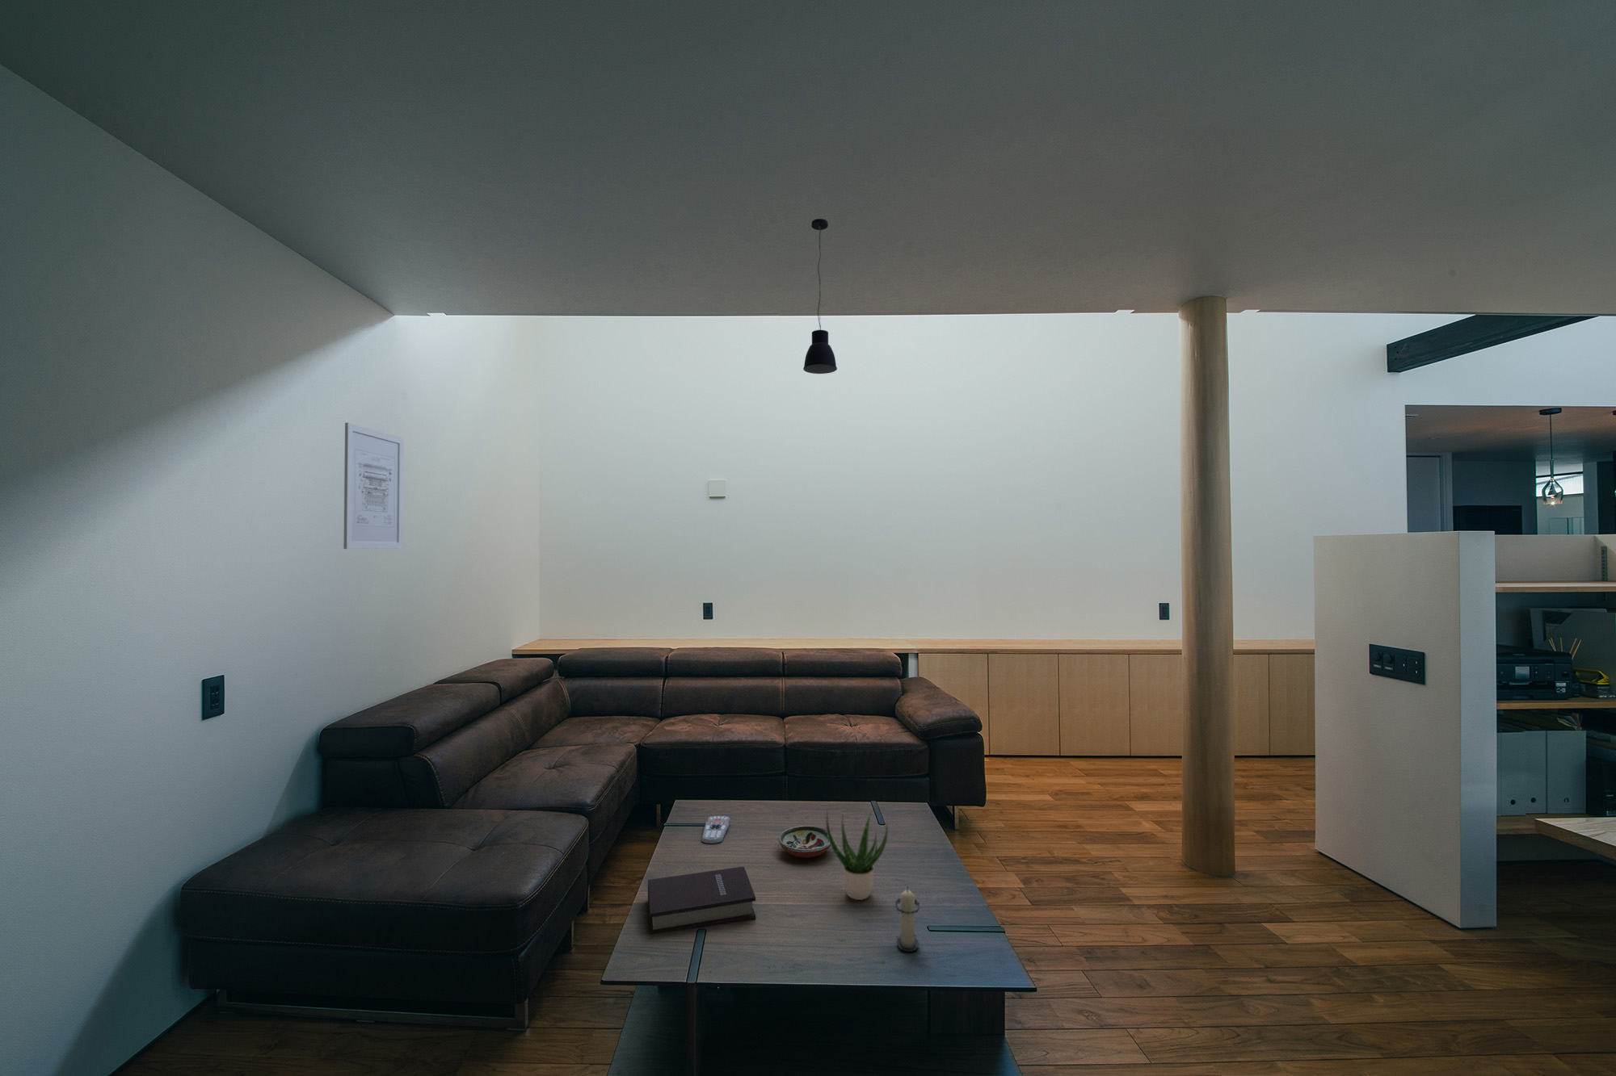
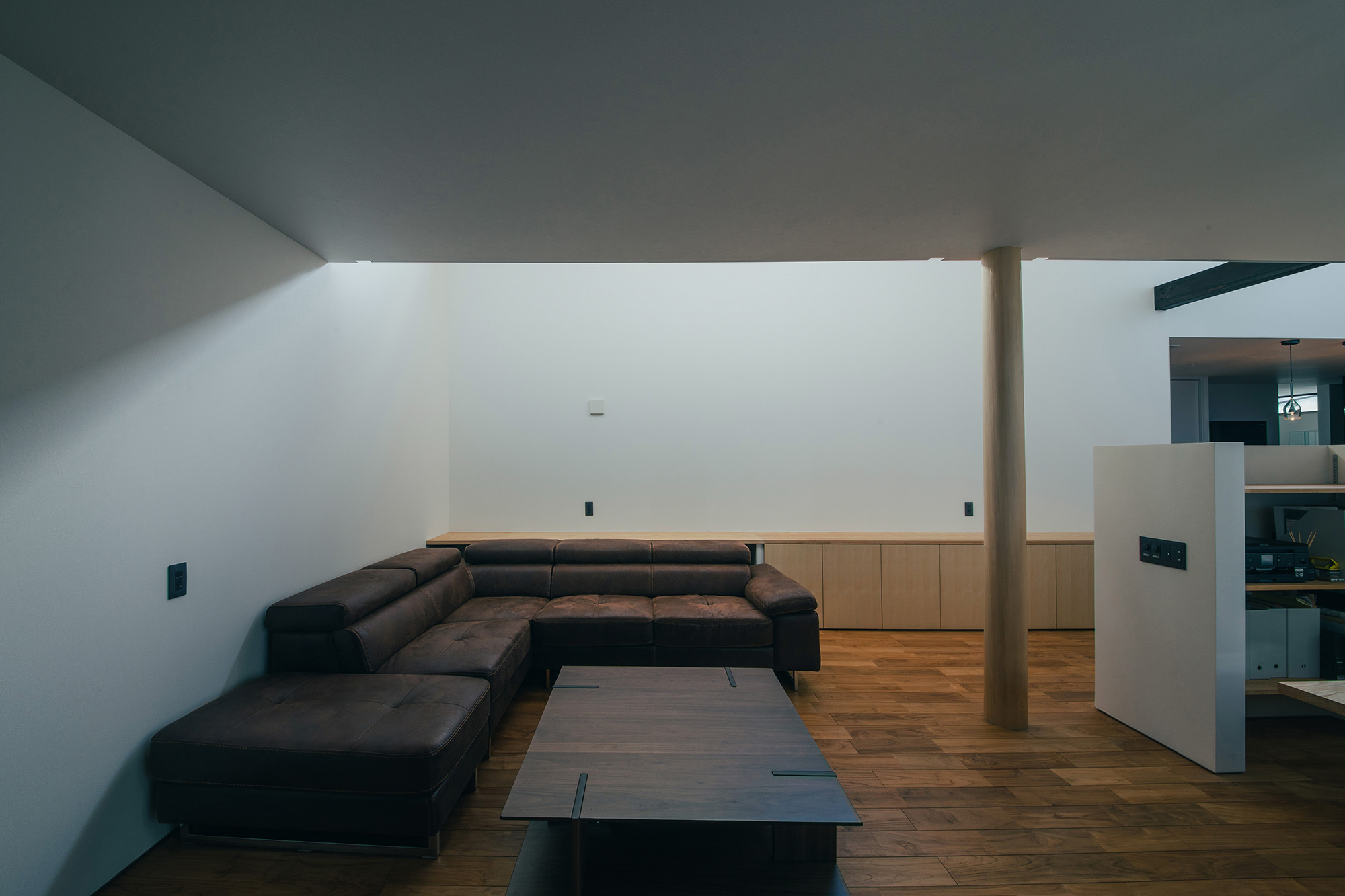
- pendant light [803,217,837,375]
- decorative bowl [777,825,830,859]
- wall art [342,423,405,550]
- candle [894,885,920,952]
- potted plant [825,809,888,901]
- book [648,866,756,934]
- remote control [702,815,731,844]
